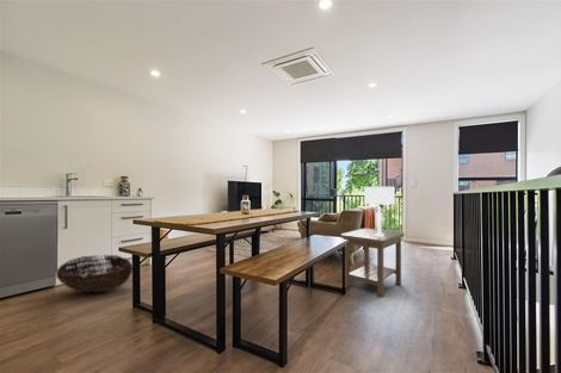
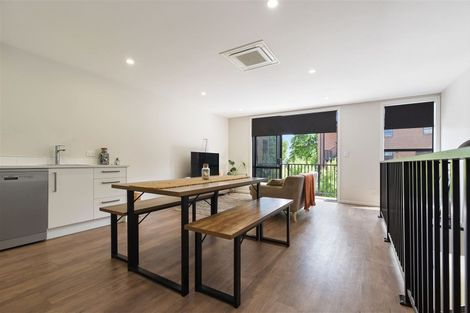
- basket [55,254,134,294]
- side table [340,228,406,299]
- table lamp [364,186,395,237]
